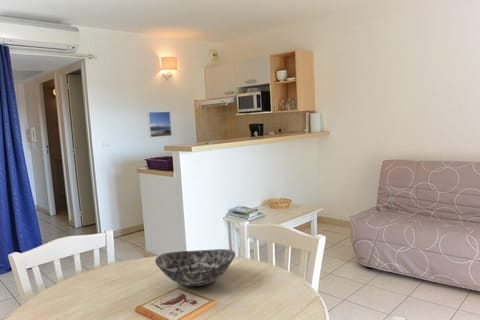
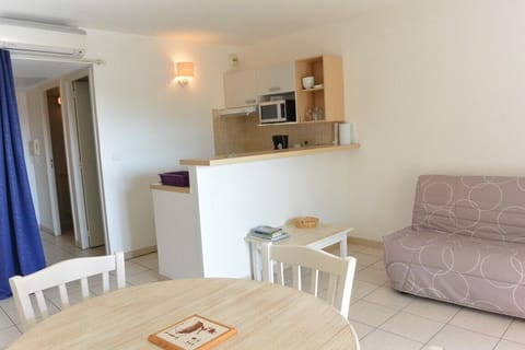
- bowl [154,248,236,287]
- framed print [146,111,173,138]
